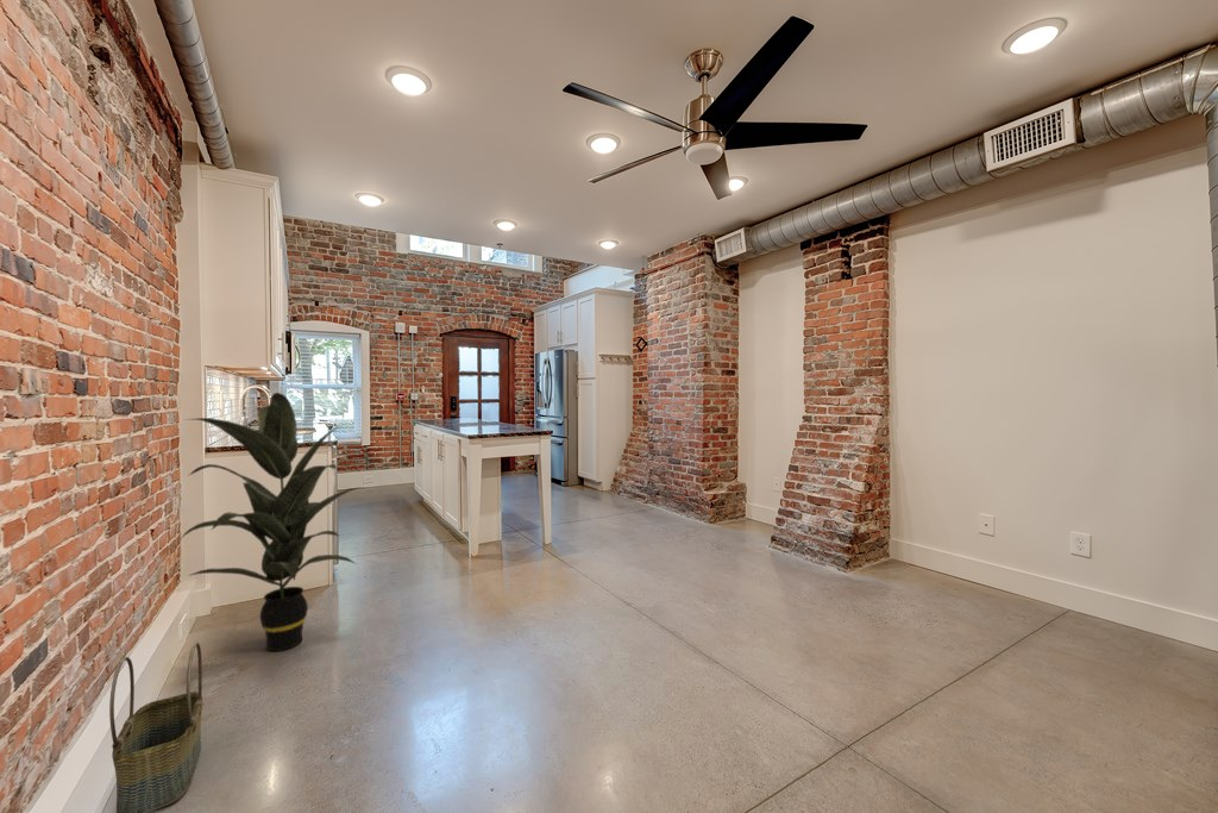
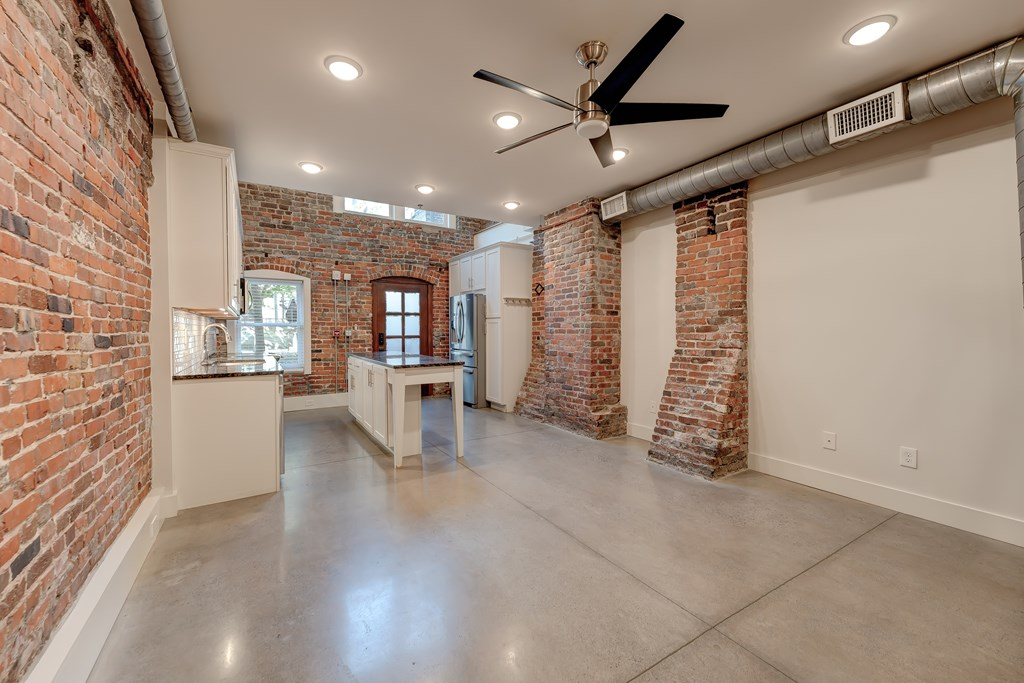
- indoor plant [175,392,363,652]
- basket [108,640,203,813]
